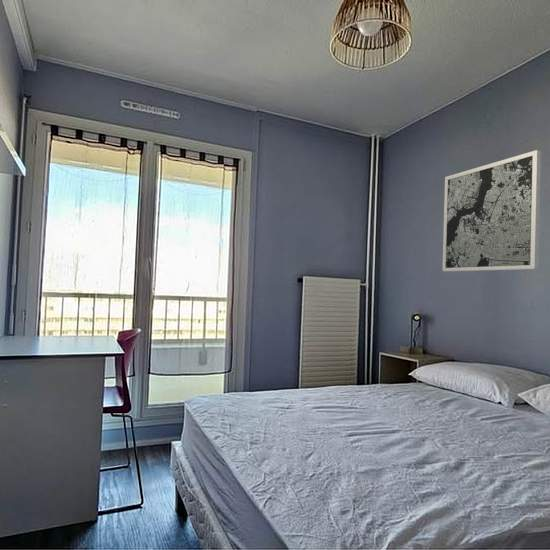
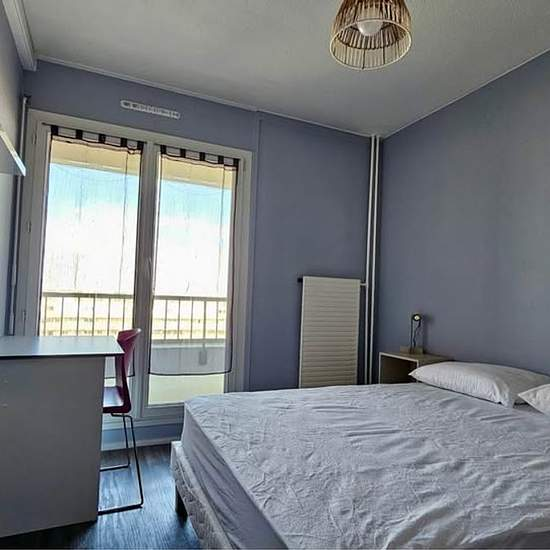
- wall art [441,149,542,272]
